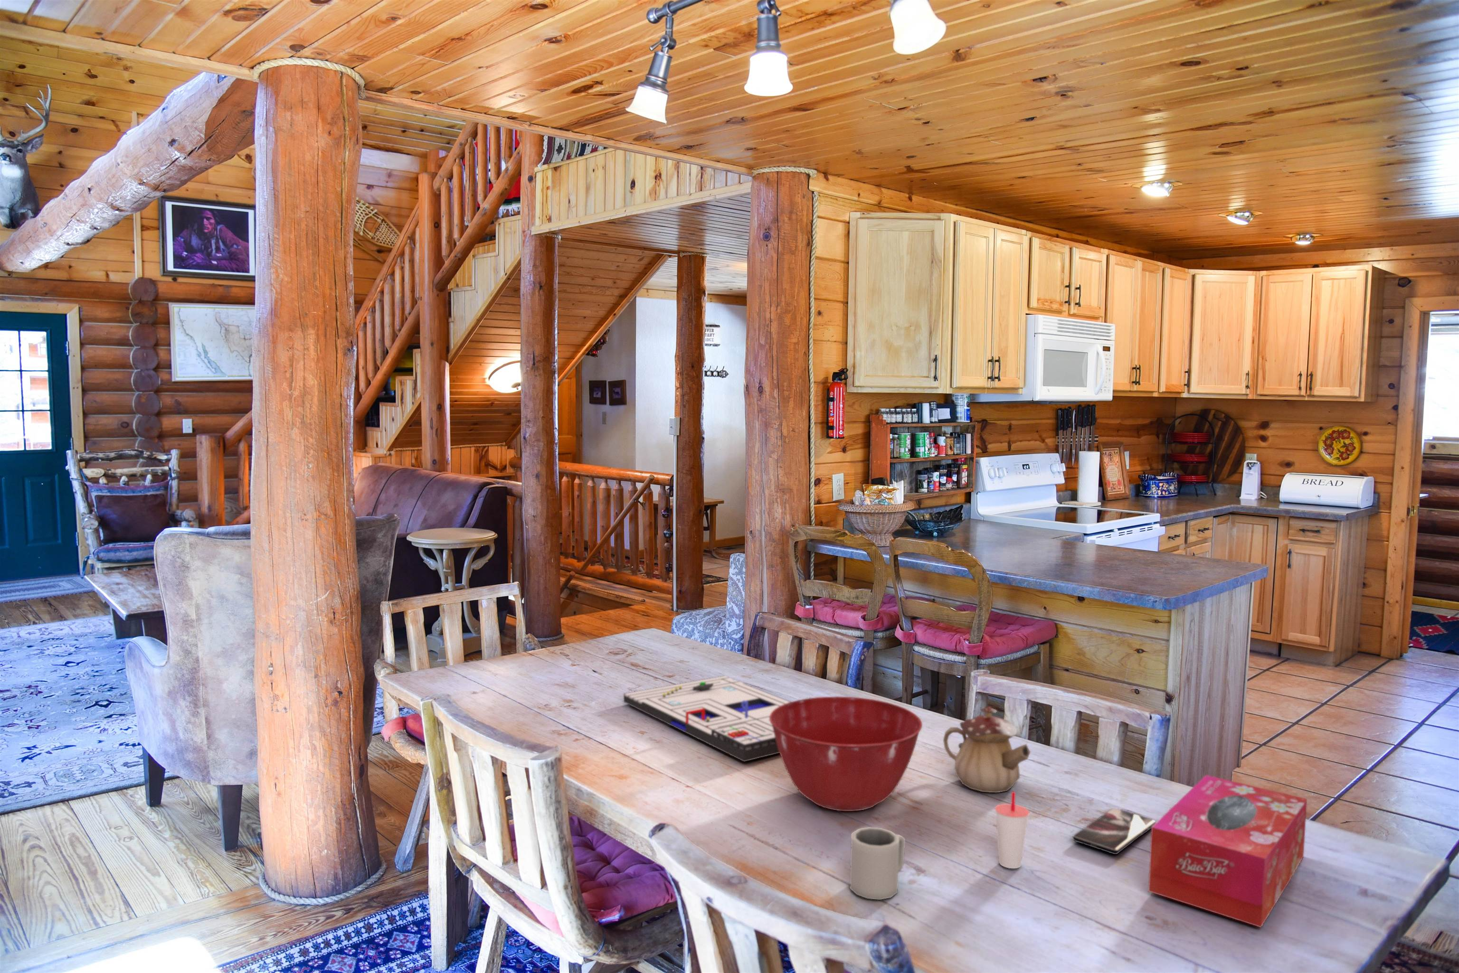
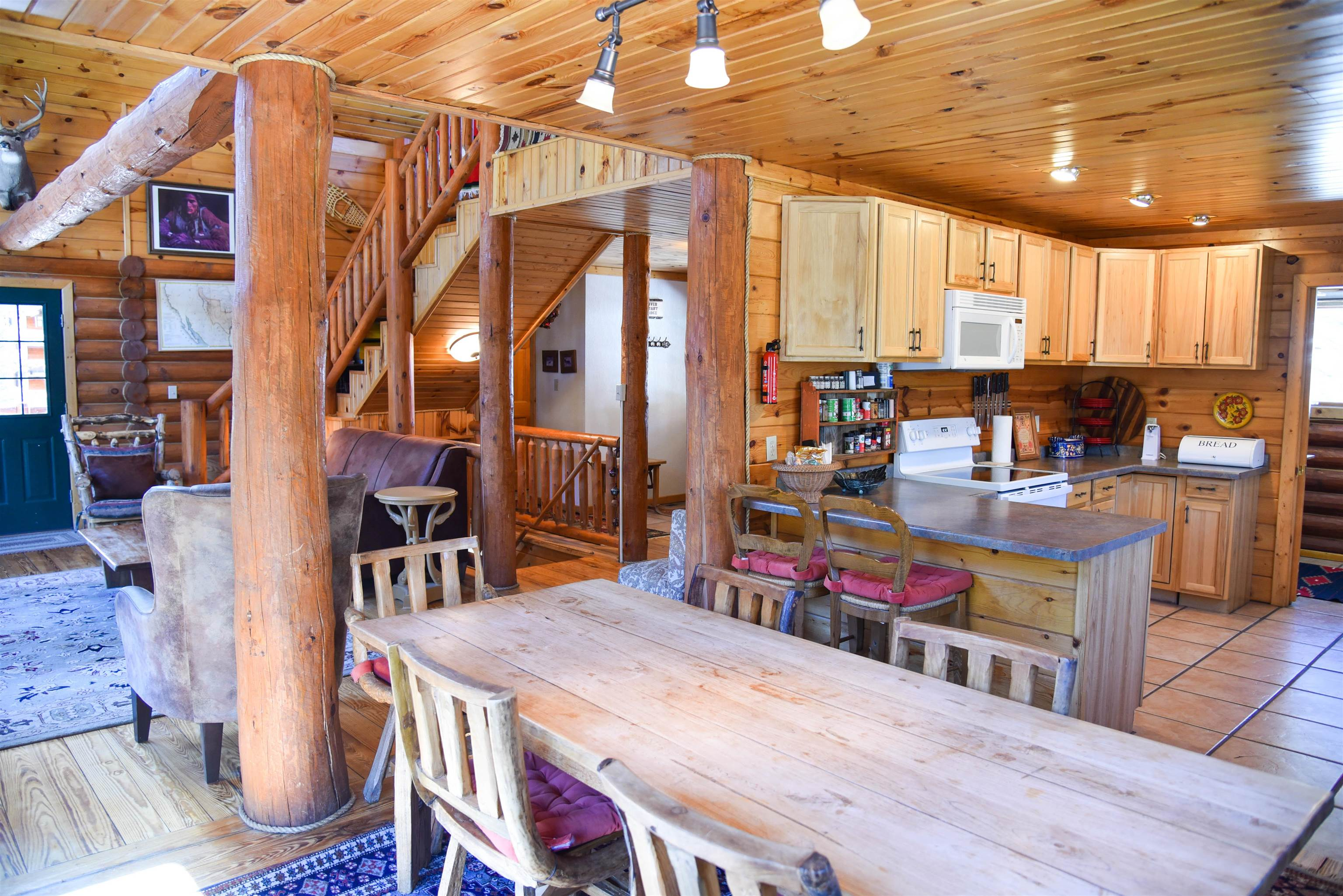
- smartphone [1072,808,1156,855]
- tissue box [1148,774,1308,927]
- cup [994,792,1030,869]
- cup [850,826,906,900]
- board game [624,675,791,762]
- teapot [943,706,1031,793]
- mixing bowl [769,696,922,811]
